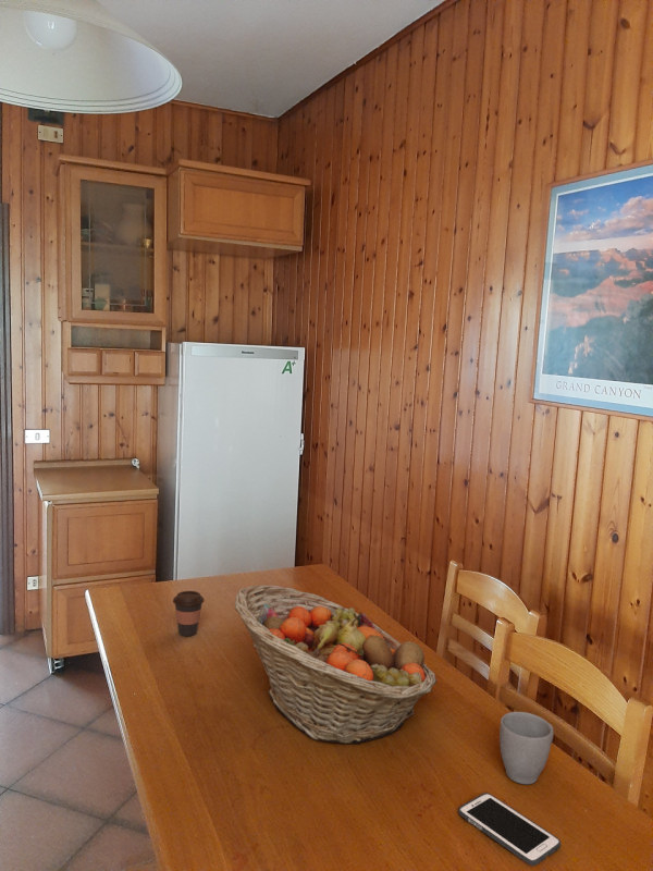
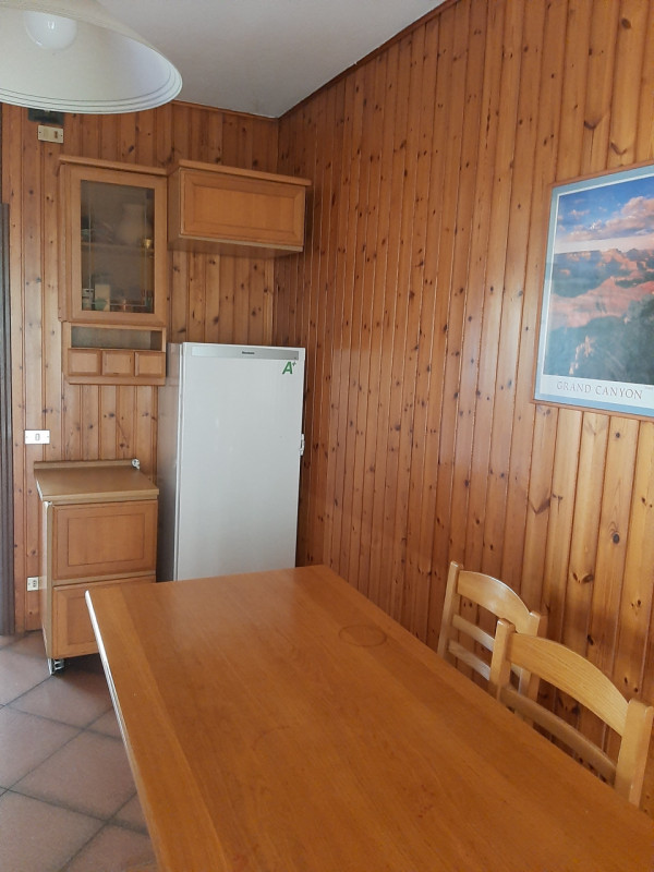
- coffee cup [172,590,206,637]
- mug [498,711,555,785]
- cell phone [457,792,562,867]
- fruit basket [234,584,438,745]
